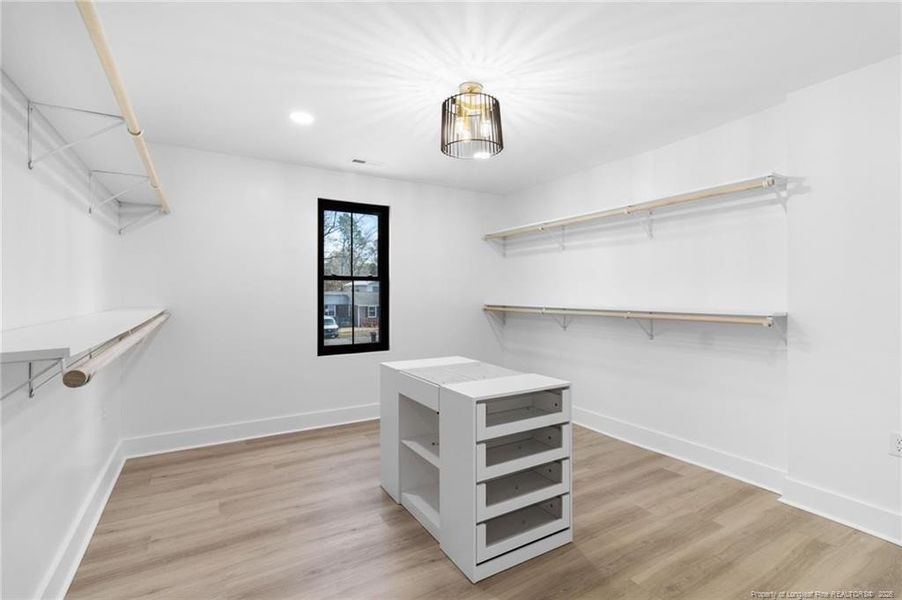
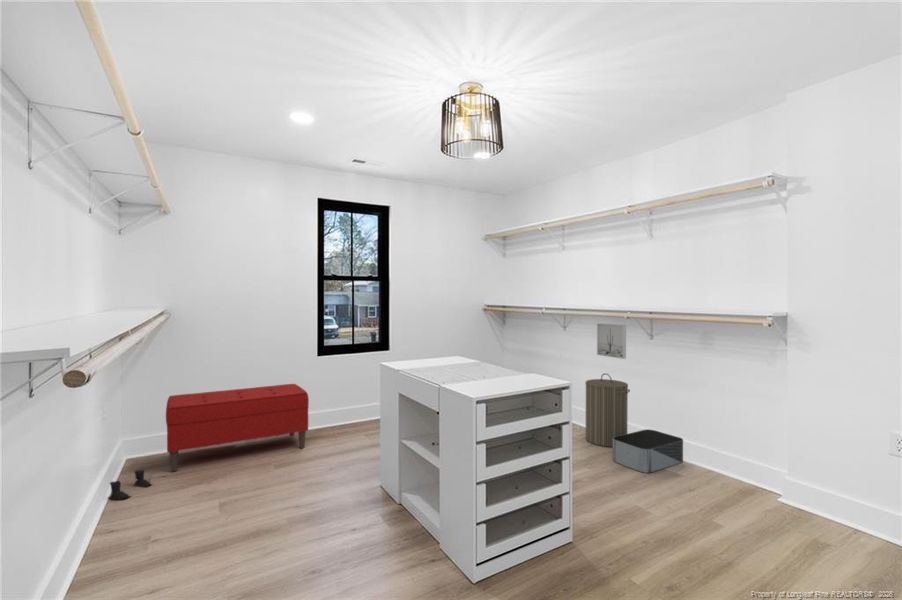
+ storage bin [612,428,684,474]
+ boots [107,469,154,501]
+ laundry hamper [584,372,631,448]
+ wall art [596,322,627,360]
+ bench [165,383,310,472]
